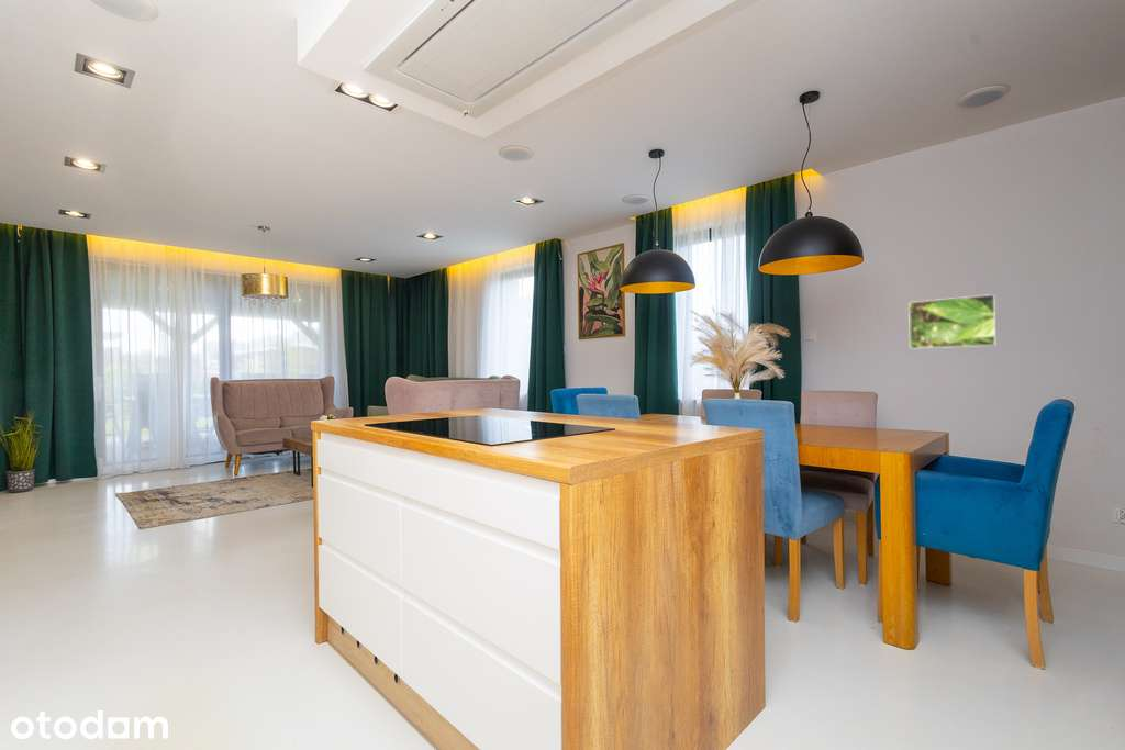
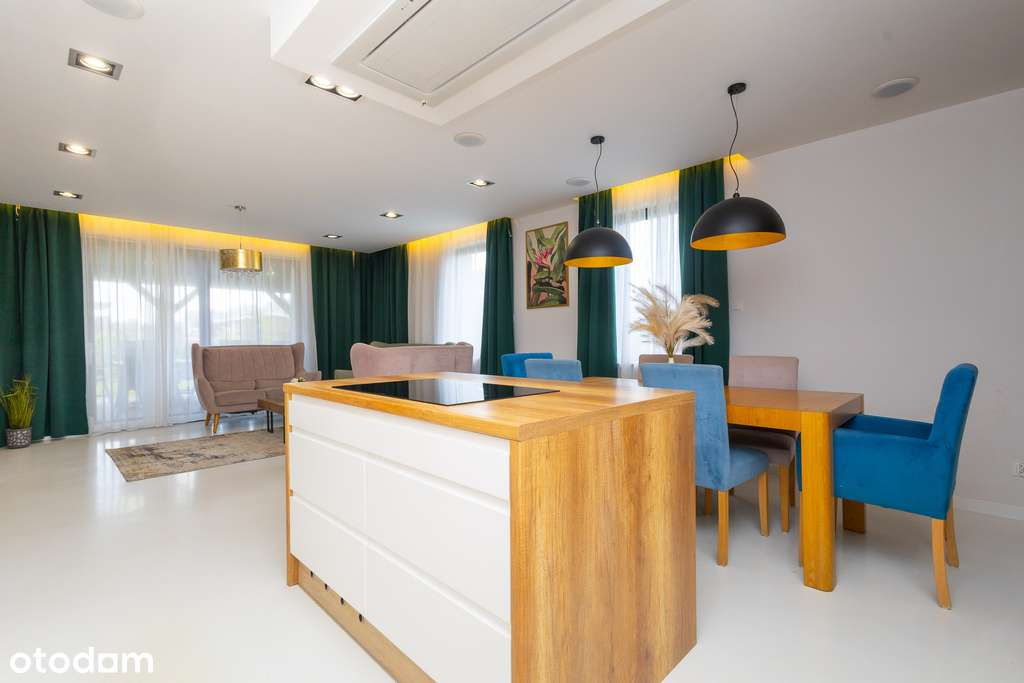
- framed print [907,293,998,350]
